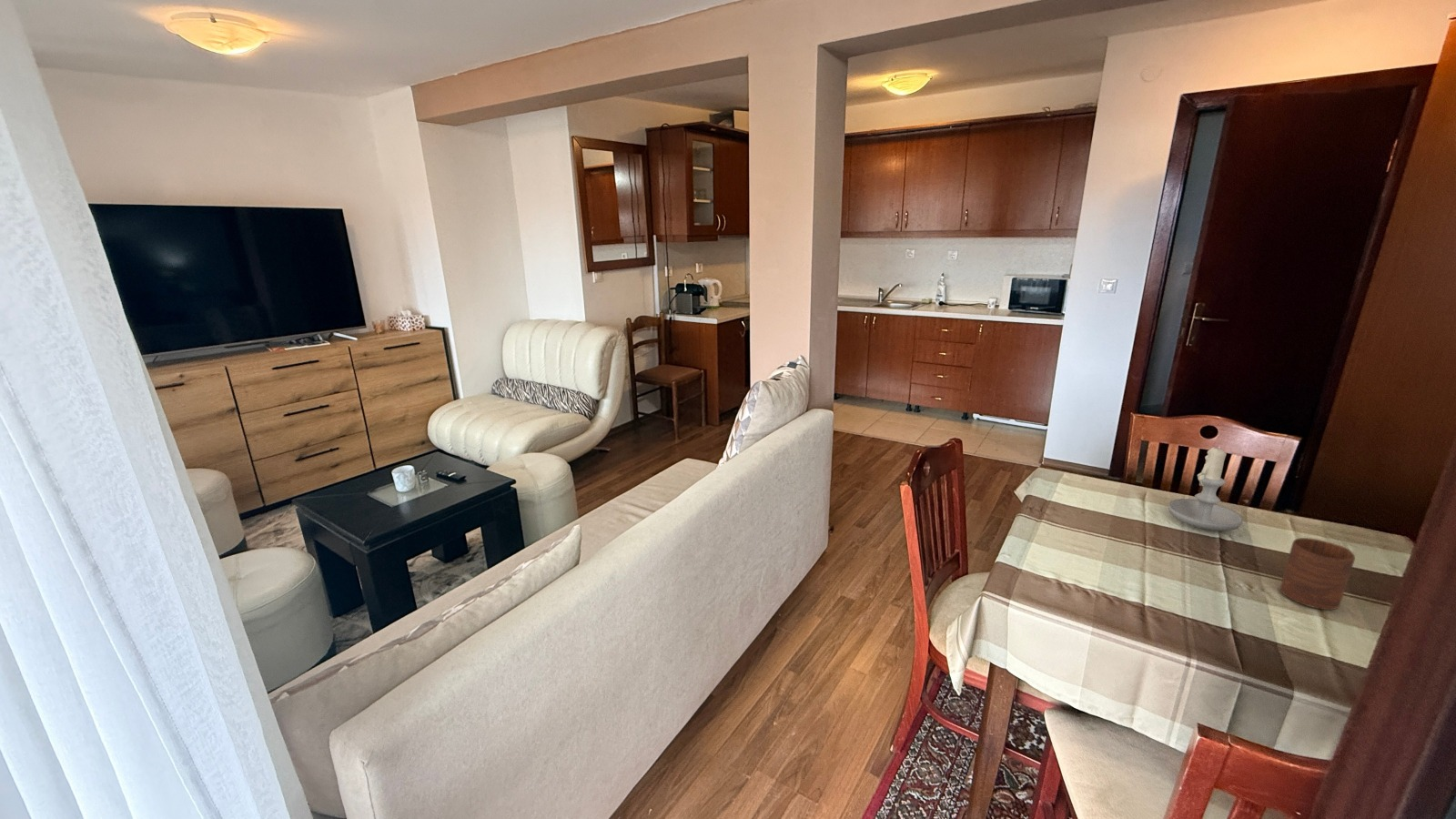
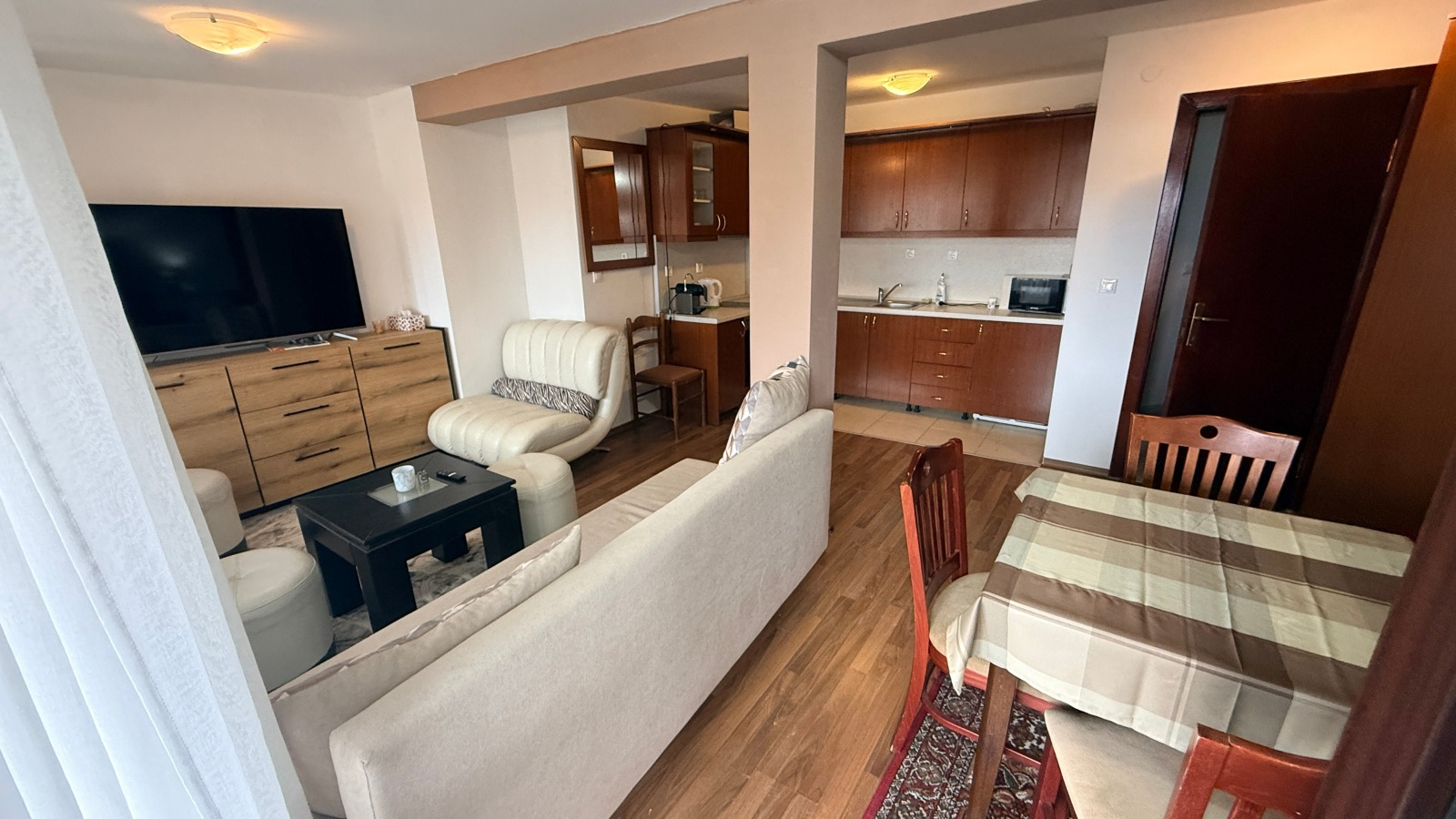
- candle [1168,445,1243,532]
- cup [1279,537,1356,611]
